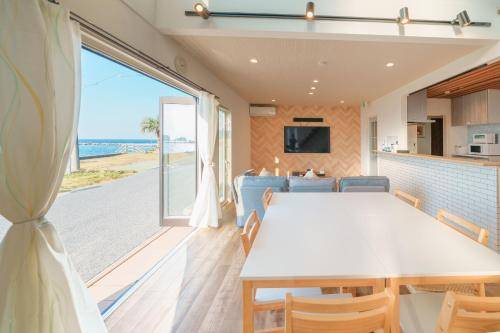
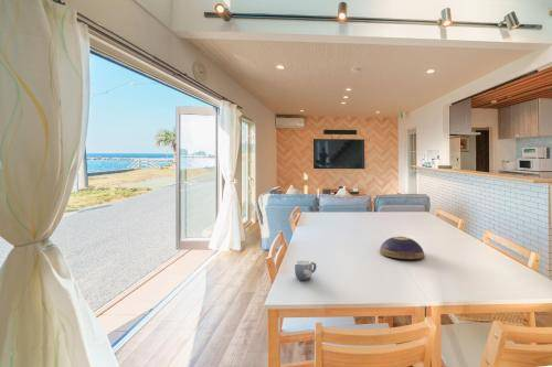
+ decorative bowl [379,236,425,260]
+ mug [294,260,317,281]
